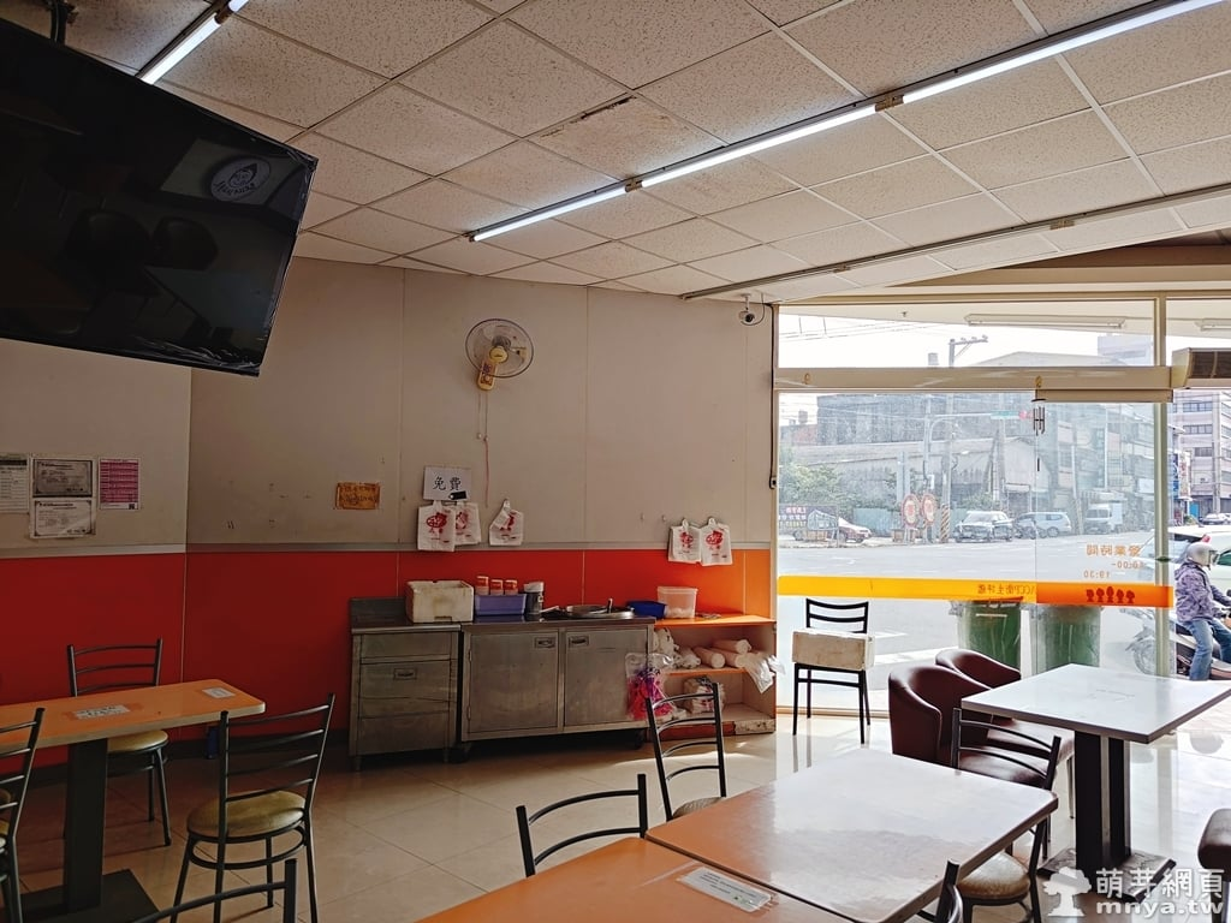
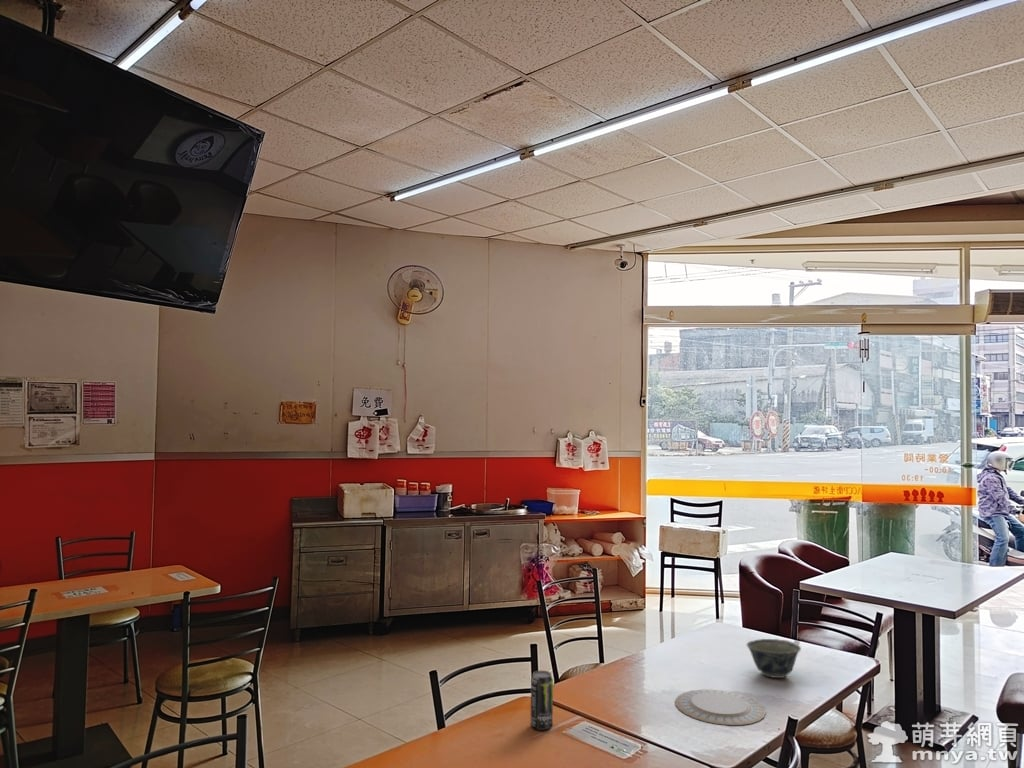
+ chinaware [674,689,767,726]
+ beverage can [530,670,554,731]
+ bowl [746,638,802,679]
